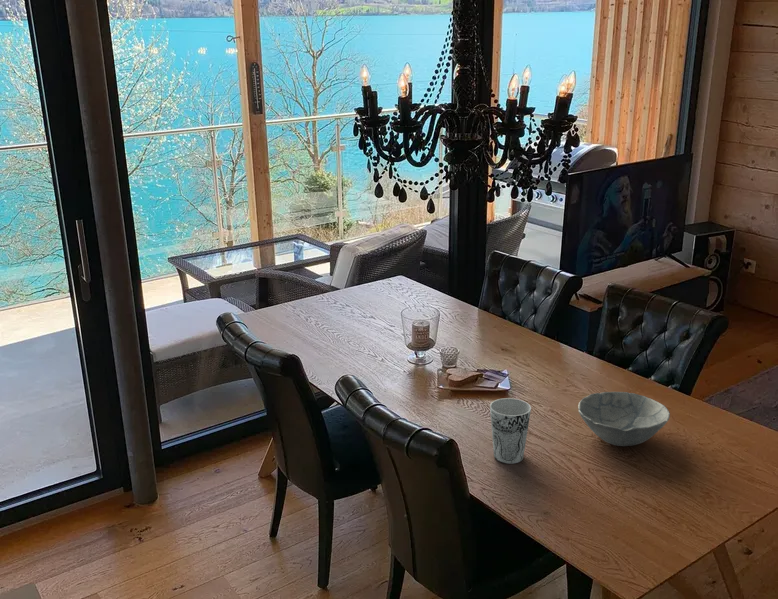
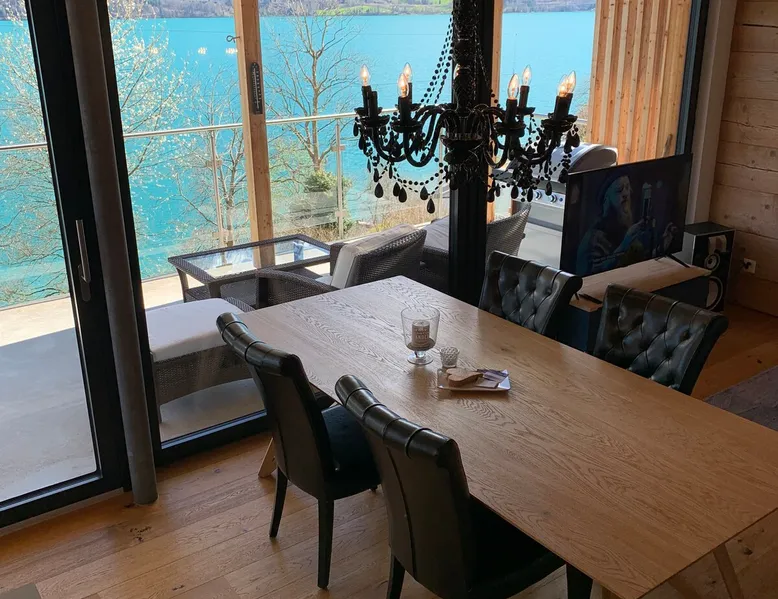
- cup [489,397,532,465]
- bowl [577,391,671,447]
